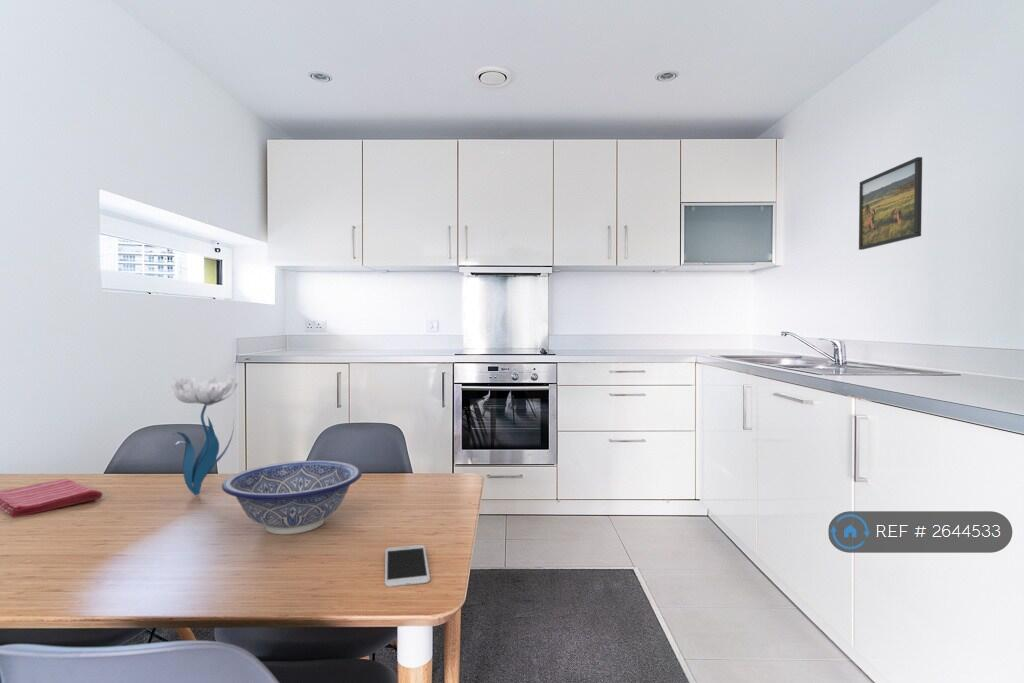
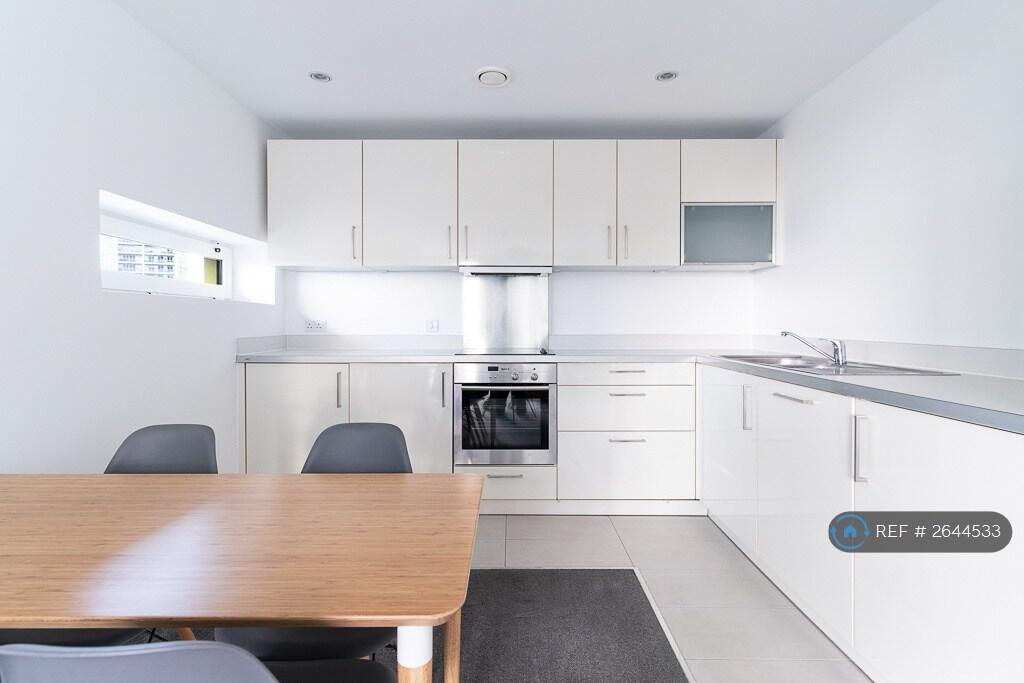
- dish towel [0,478,103,519]
- smartphone [384,544,431,588]
- decorative bowl [221,459,363,536]
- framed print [858,156,923,251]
- flower [171,374,239,496]
